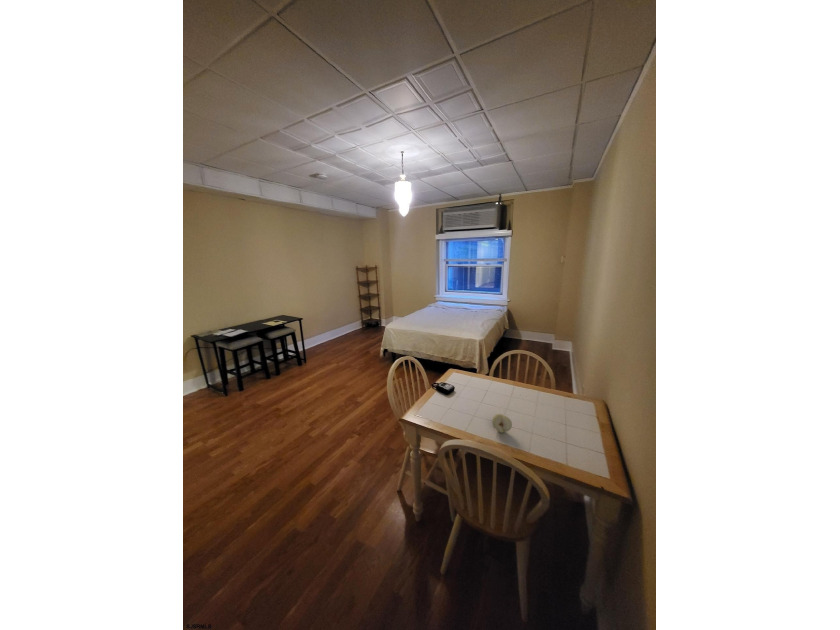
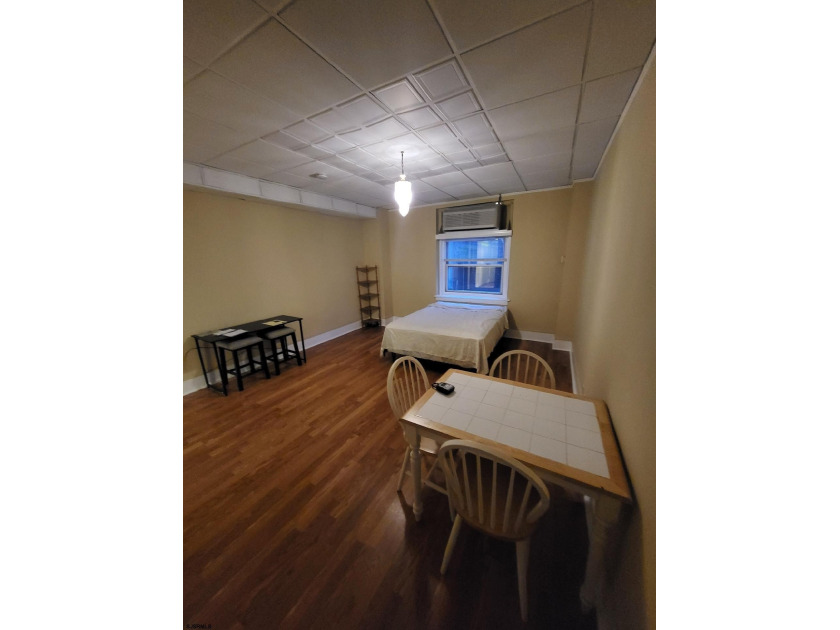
- fruit [491,413,513,434]
